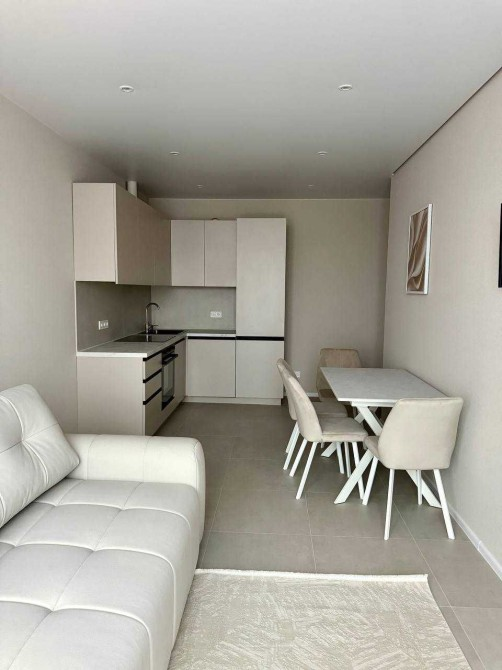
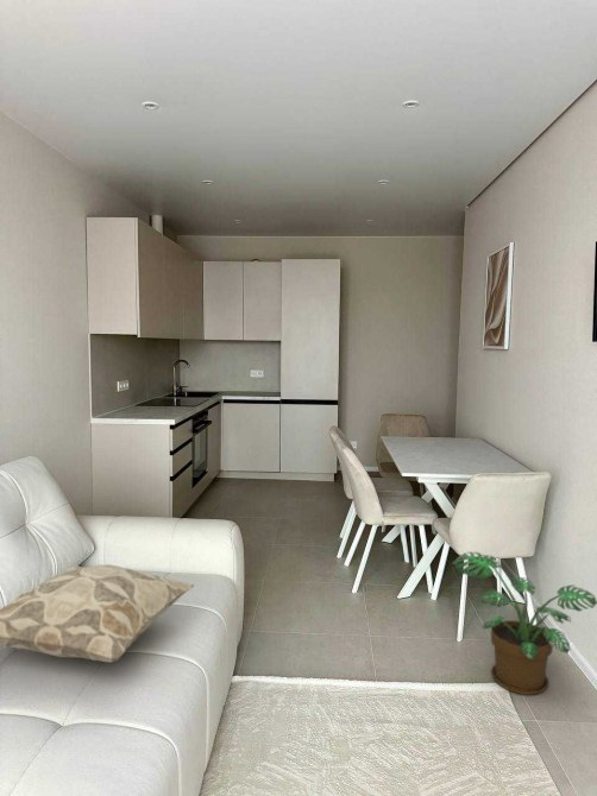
+ decorative pillow [0,563,195,664]
+ potted plant [452,550,597,696]
